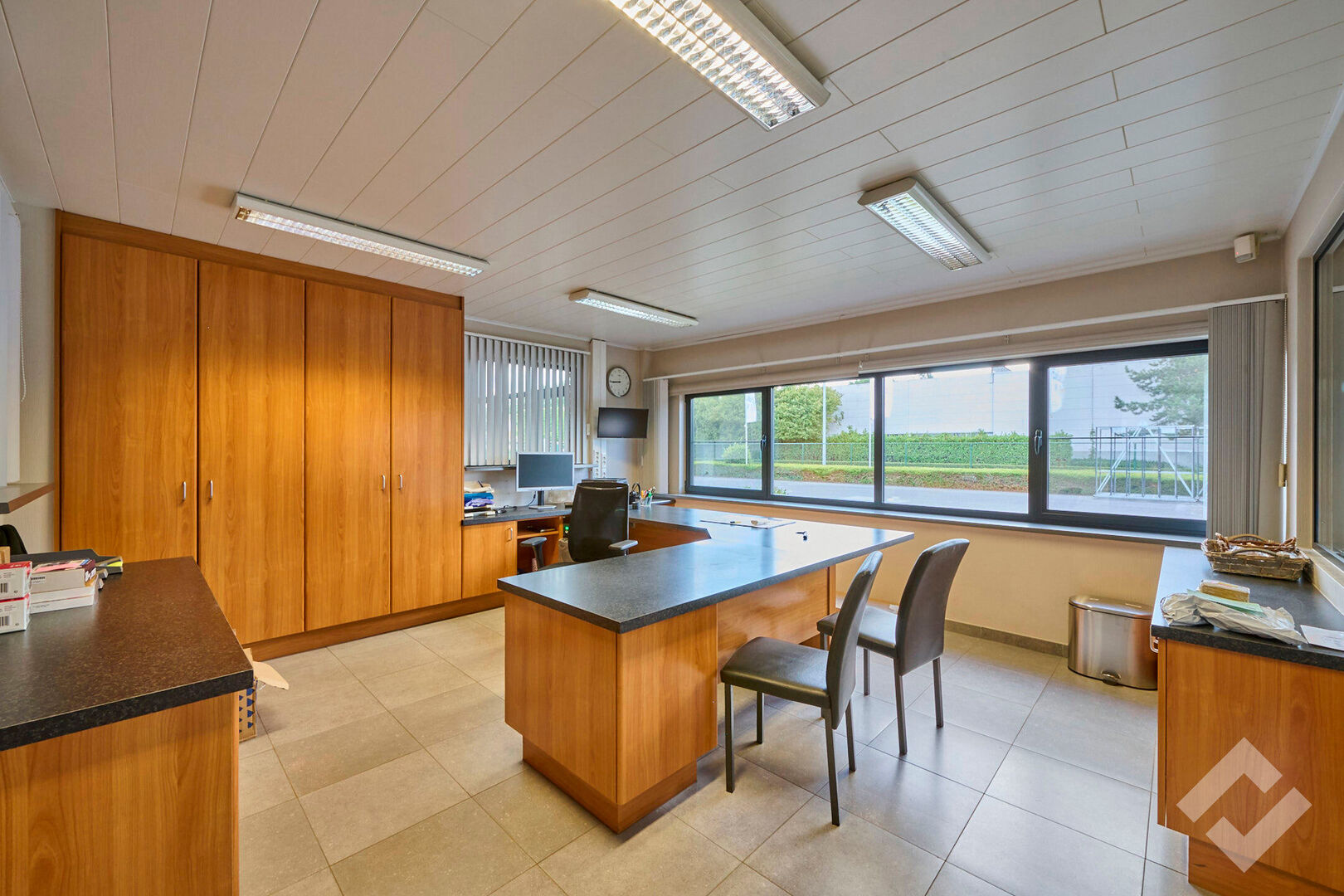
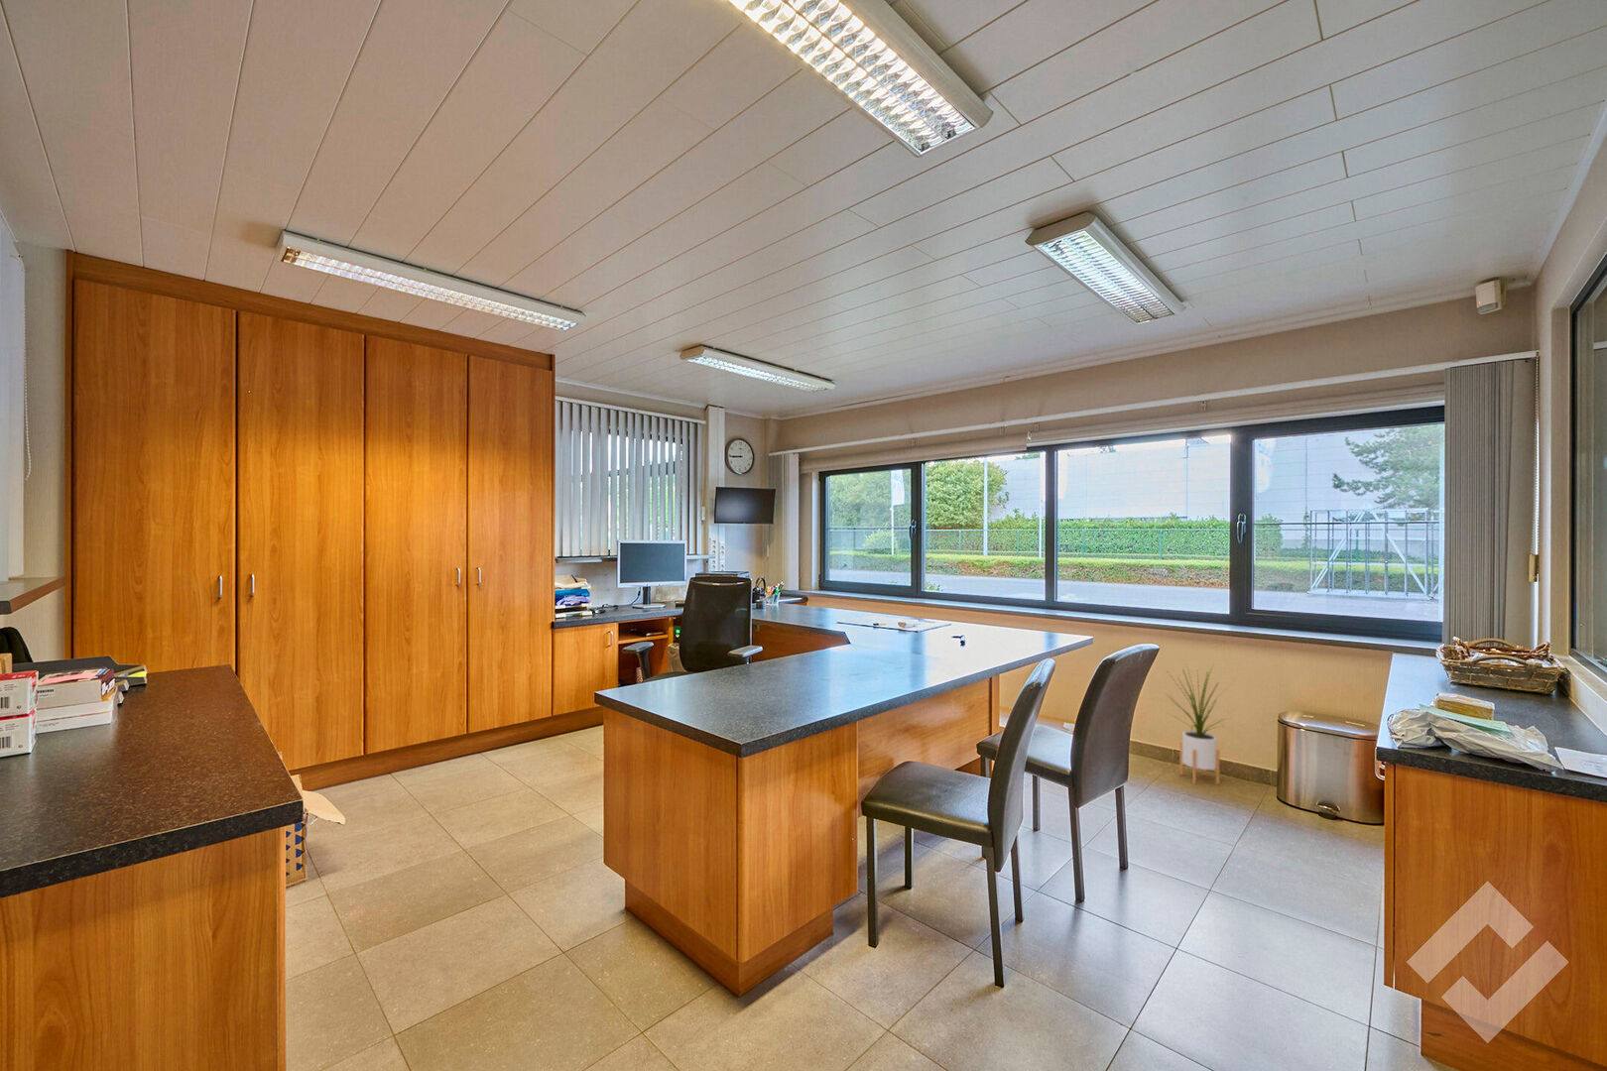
+ house plant [1165,661,1238,785]
